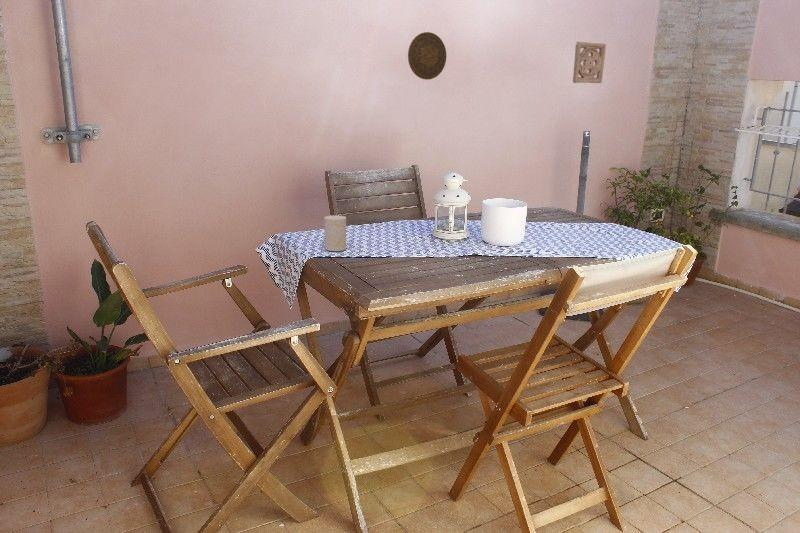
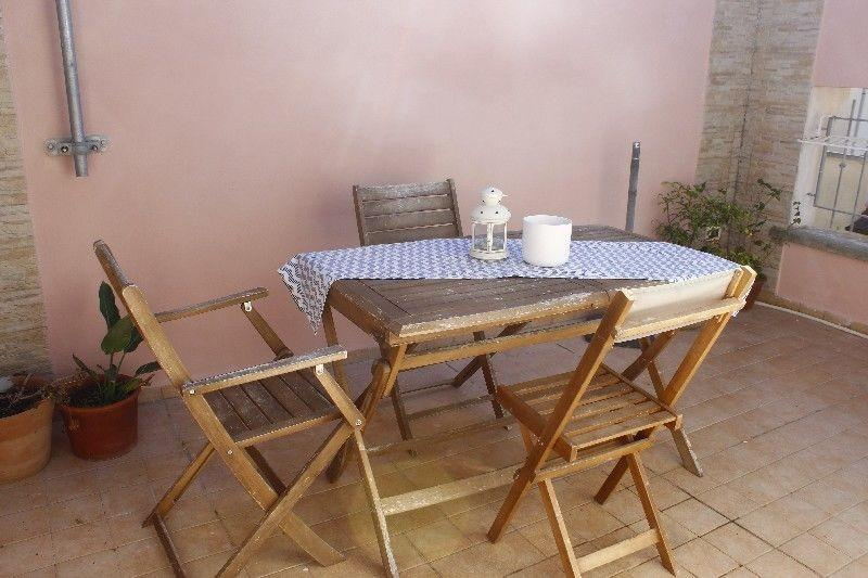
- wall ornament [572,41,607,85]
- decorative plate [407,31,447,81]
- cup [323,214,347,252]
